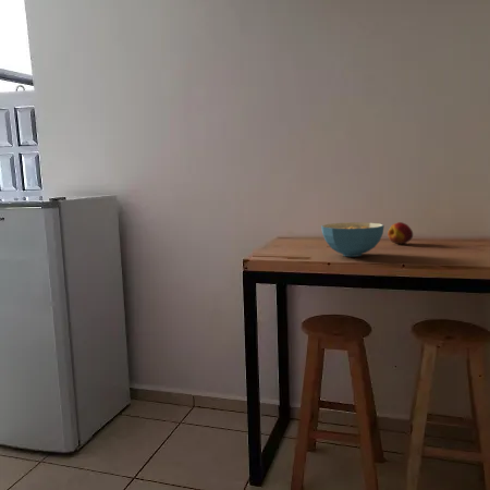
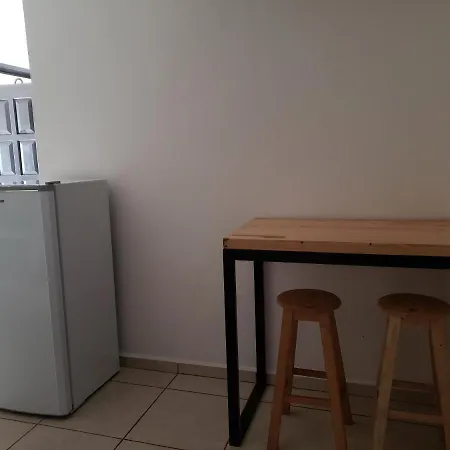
- cereal bowl [320,221,385,258]
- fruit [387,221,414,245]
